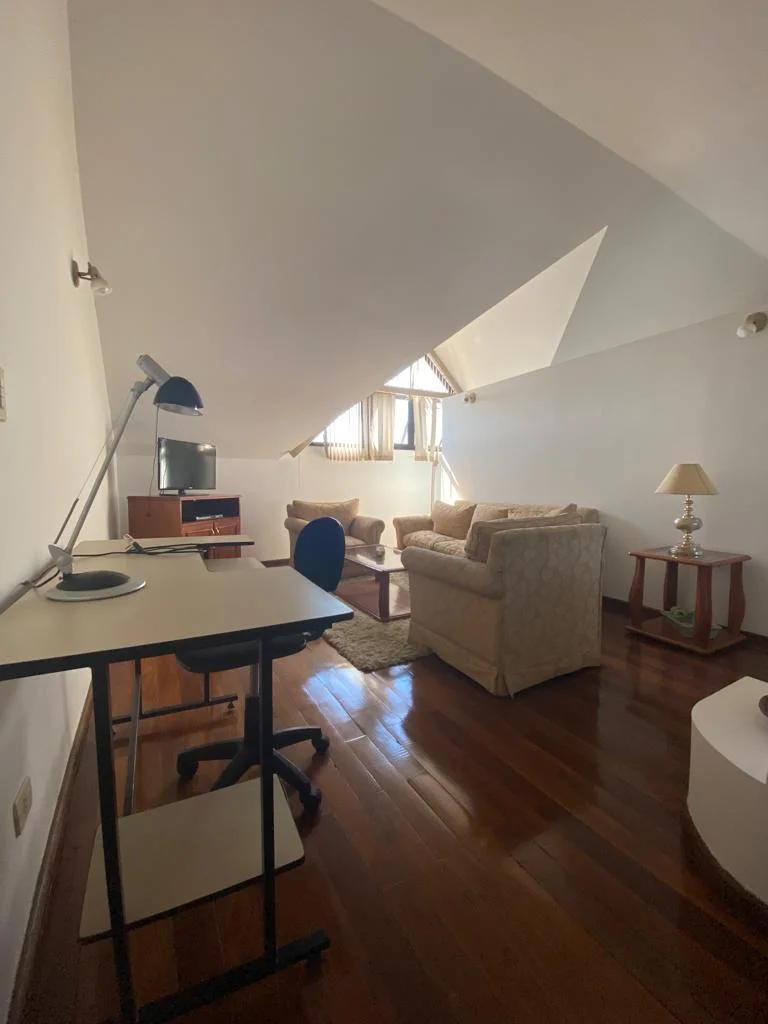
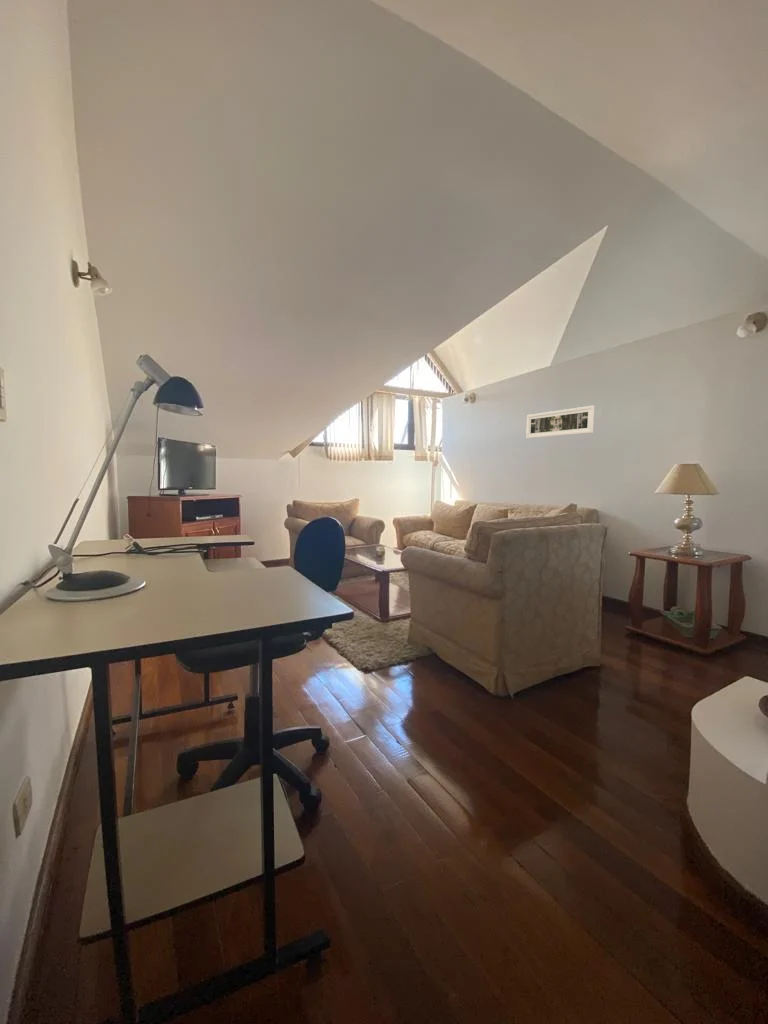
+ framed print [525,405,595,439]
